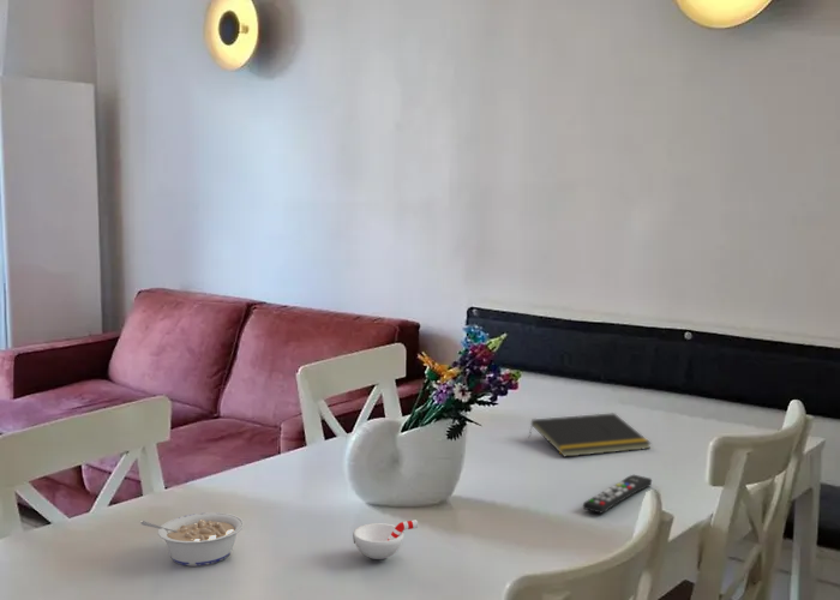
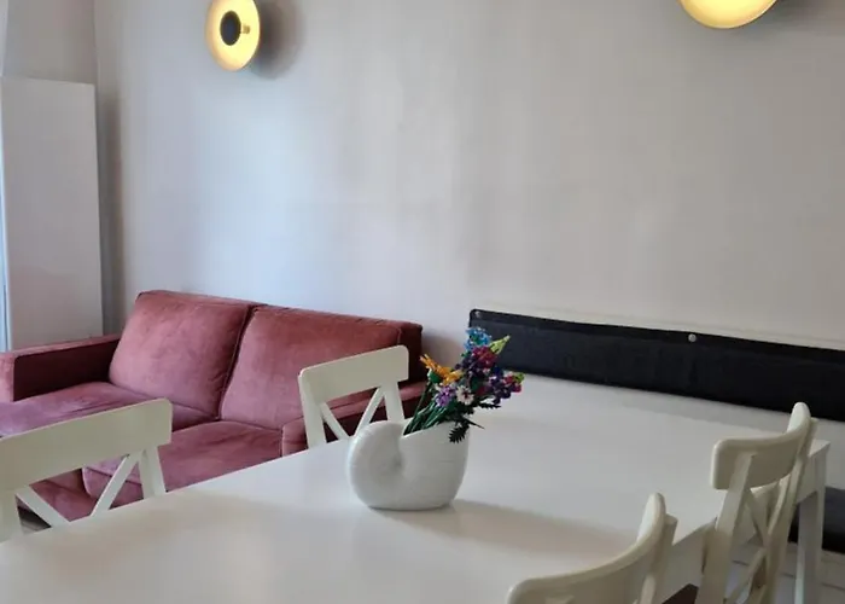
- remote control [582,474,653,515]
- legume [140,511,245,568]
- cup [352,518,419,560]
- notepad [528,412,653,458]
